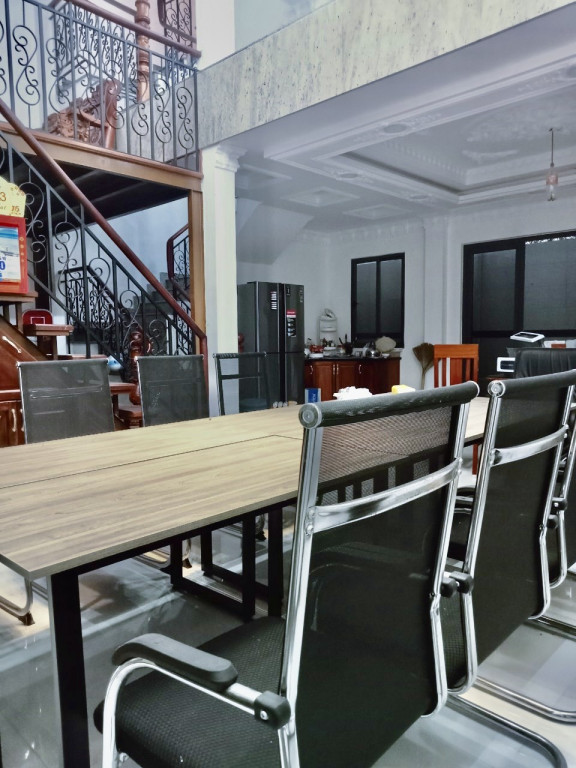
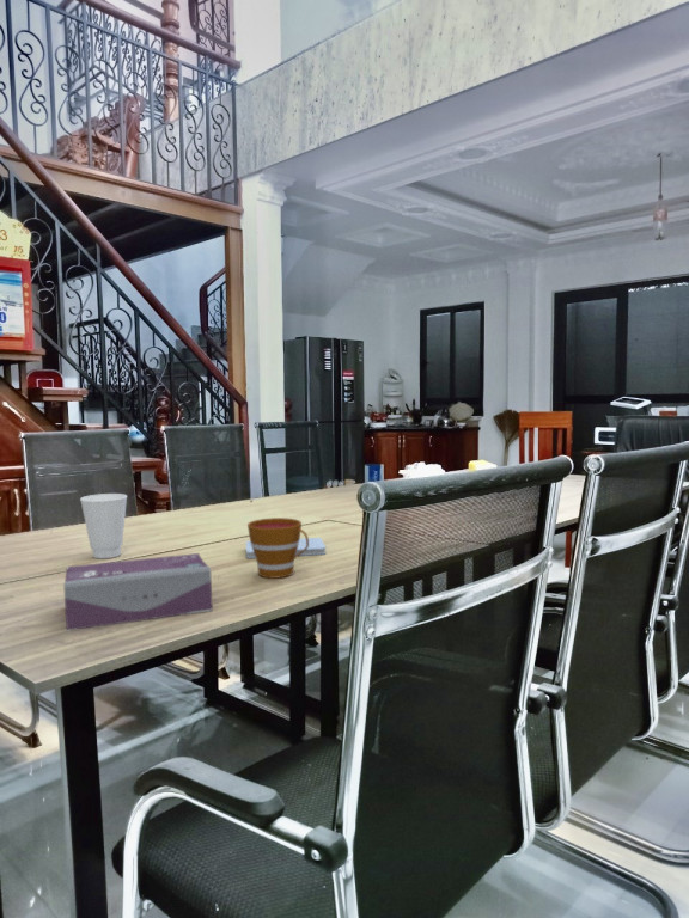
+ cup [79,492,128,559]
+ tissue box [62,552,214,631]
+ notepad [245,537,327,559]
+ cup [246,516,309,580]
